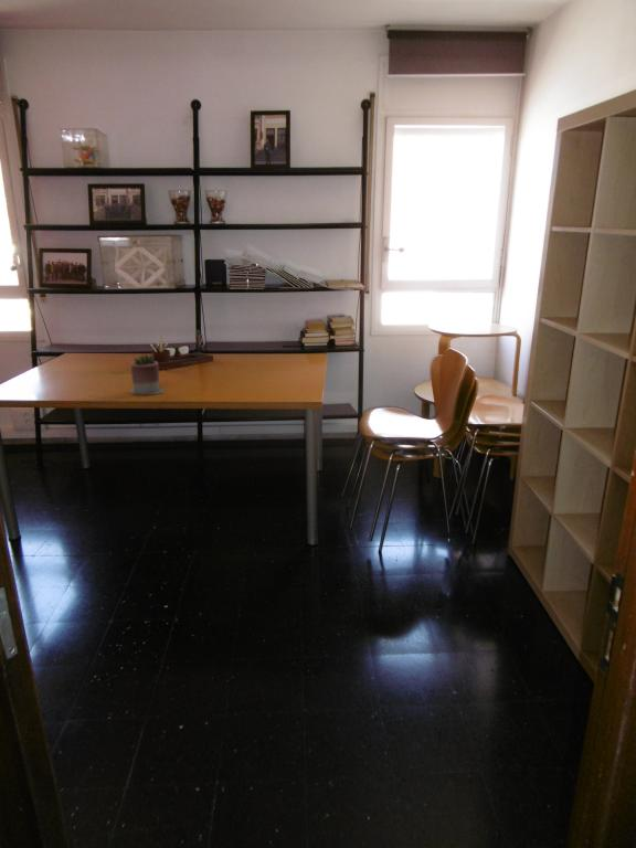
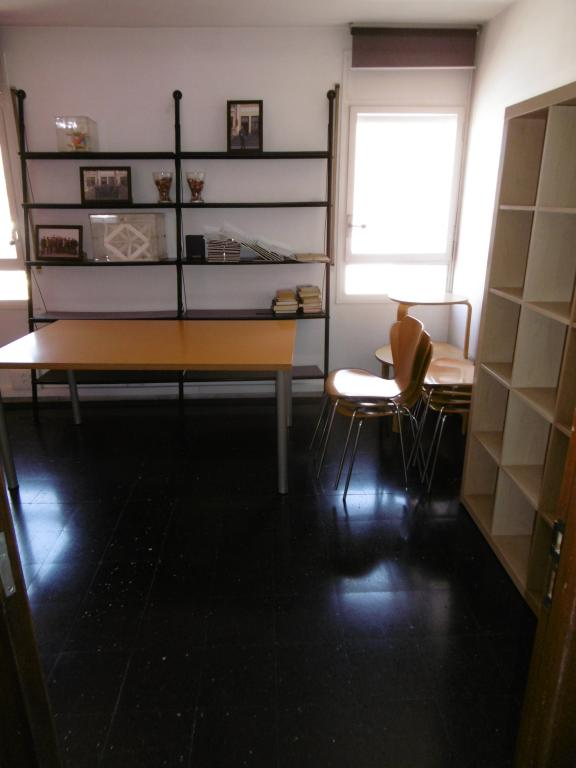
- succulent planter [129,353,166,395]
- desk organizer [149,329,214,371]
